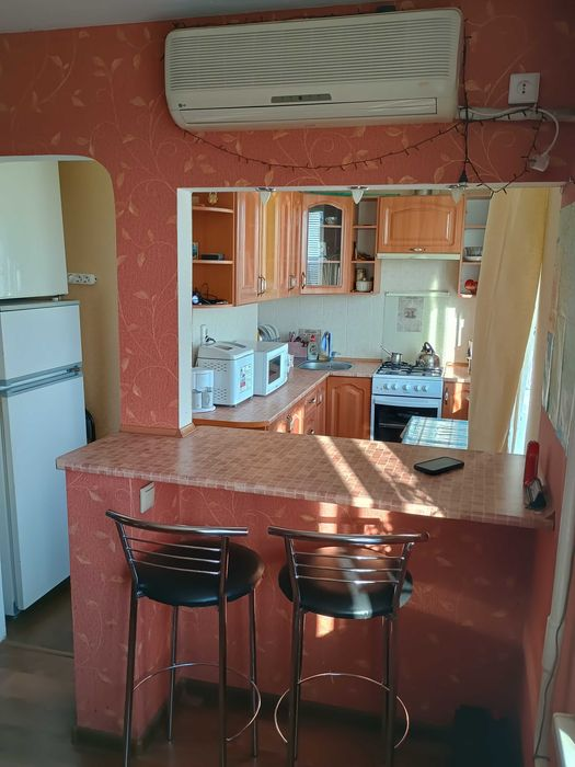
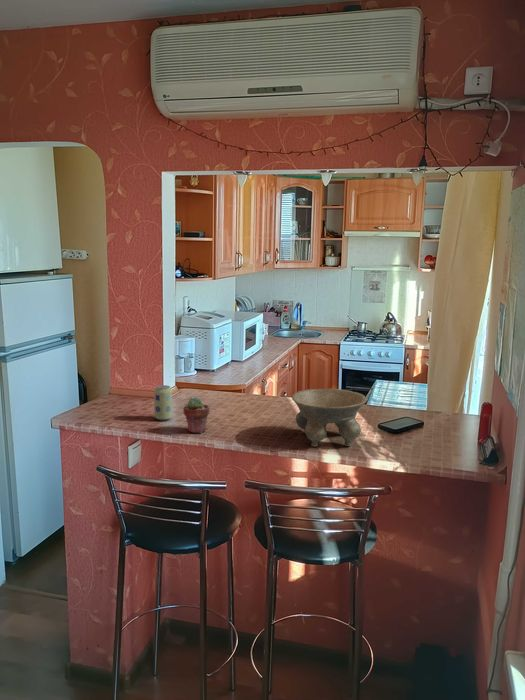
+ bowl [291,388,368,448]
+ potted succulent [182,396,210,434]
+ beverage can [153,384,173,421]
